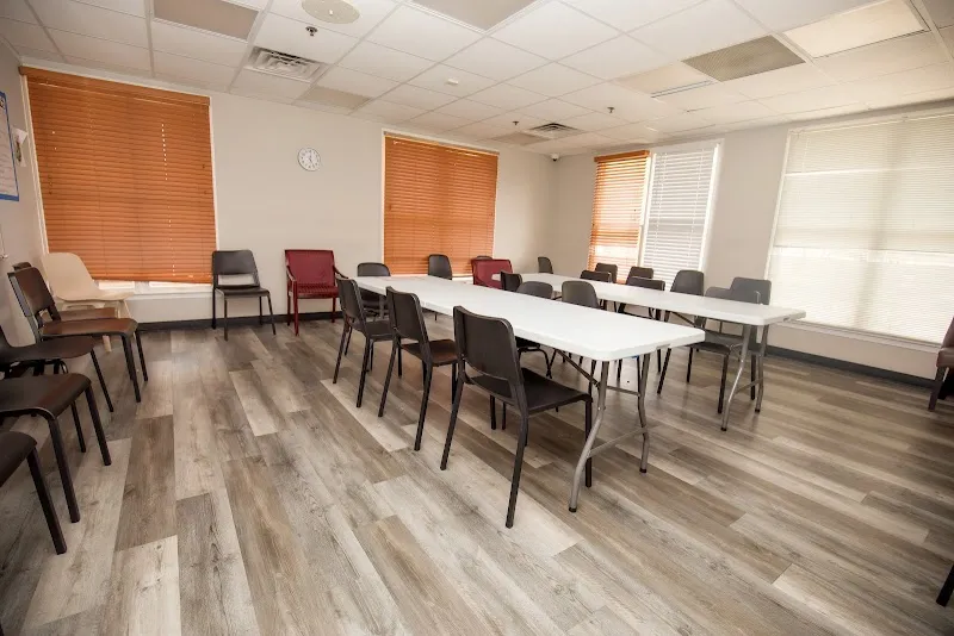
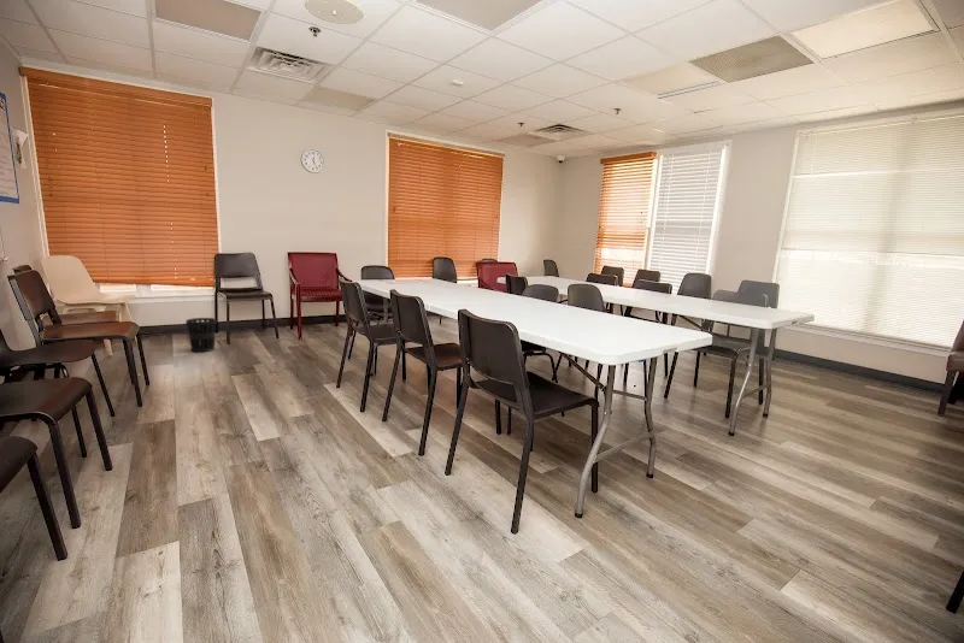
+ wastebasket [184,317,218,353]
